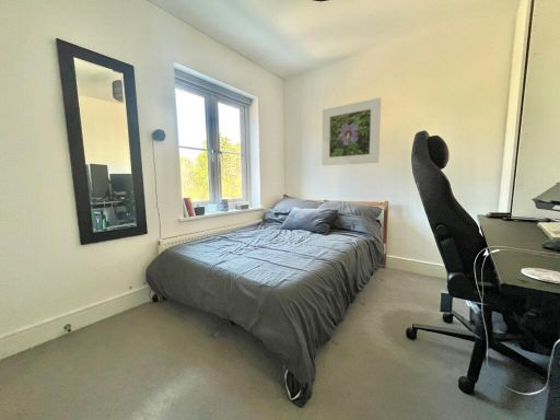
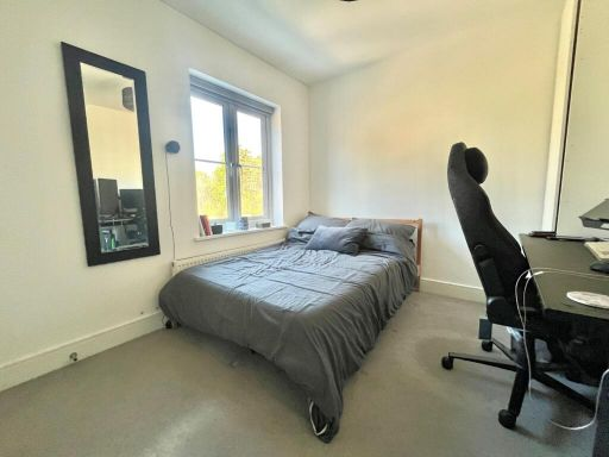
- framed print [320,96,382,167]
